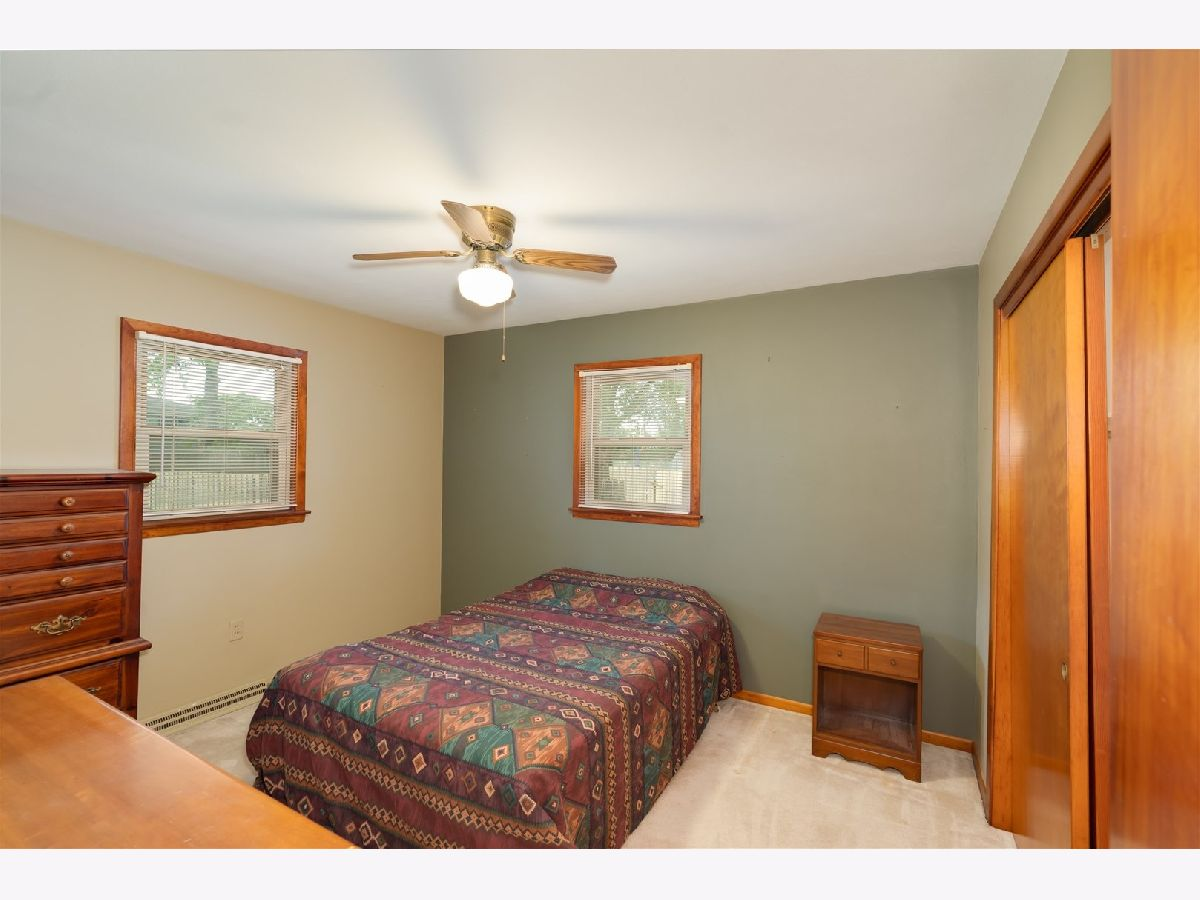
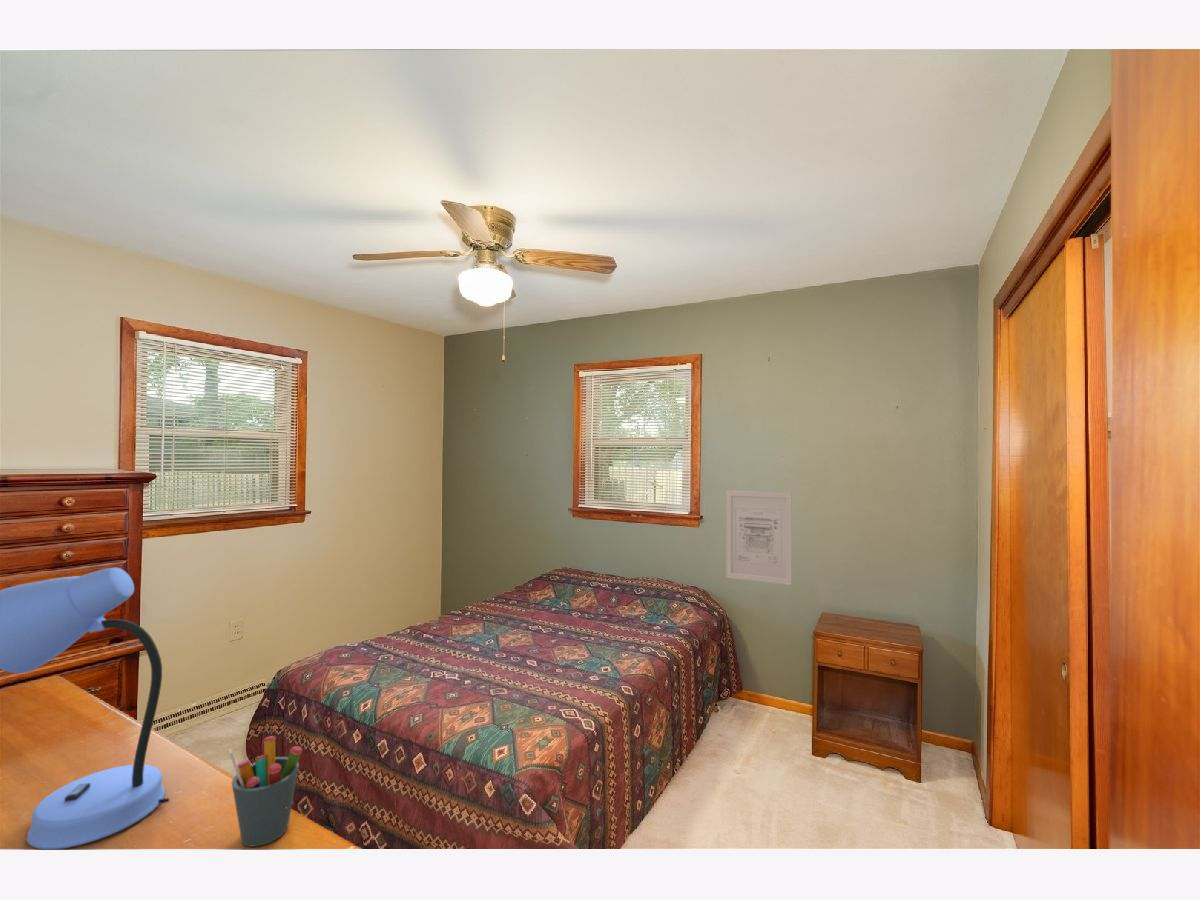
+ wall art [725,490,793,586]
+ pen holder [228,735,303,848]
+ desk lamp [0,567,170,851]
